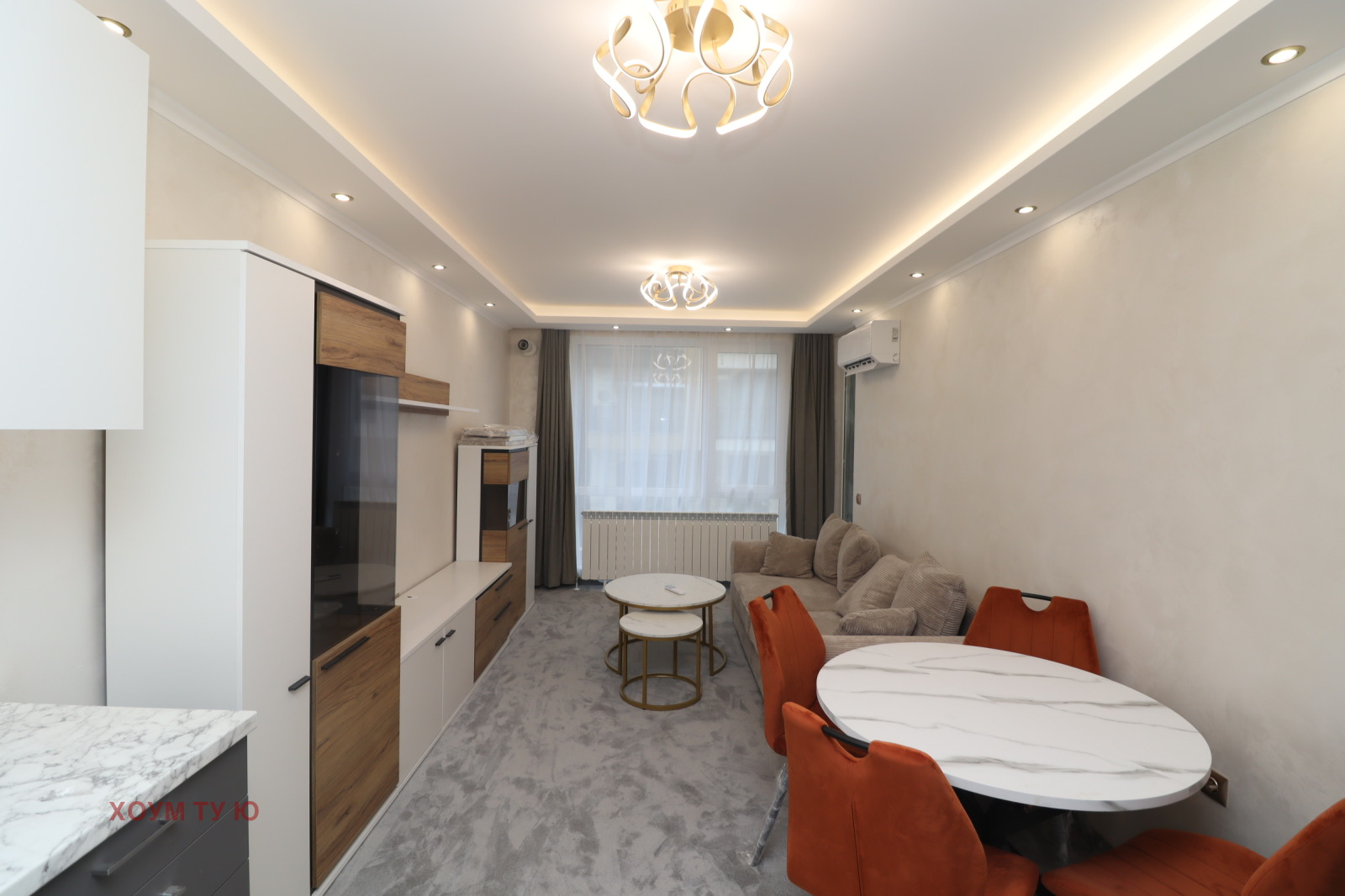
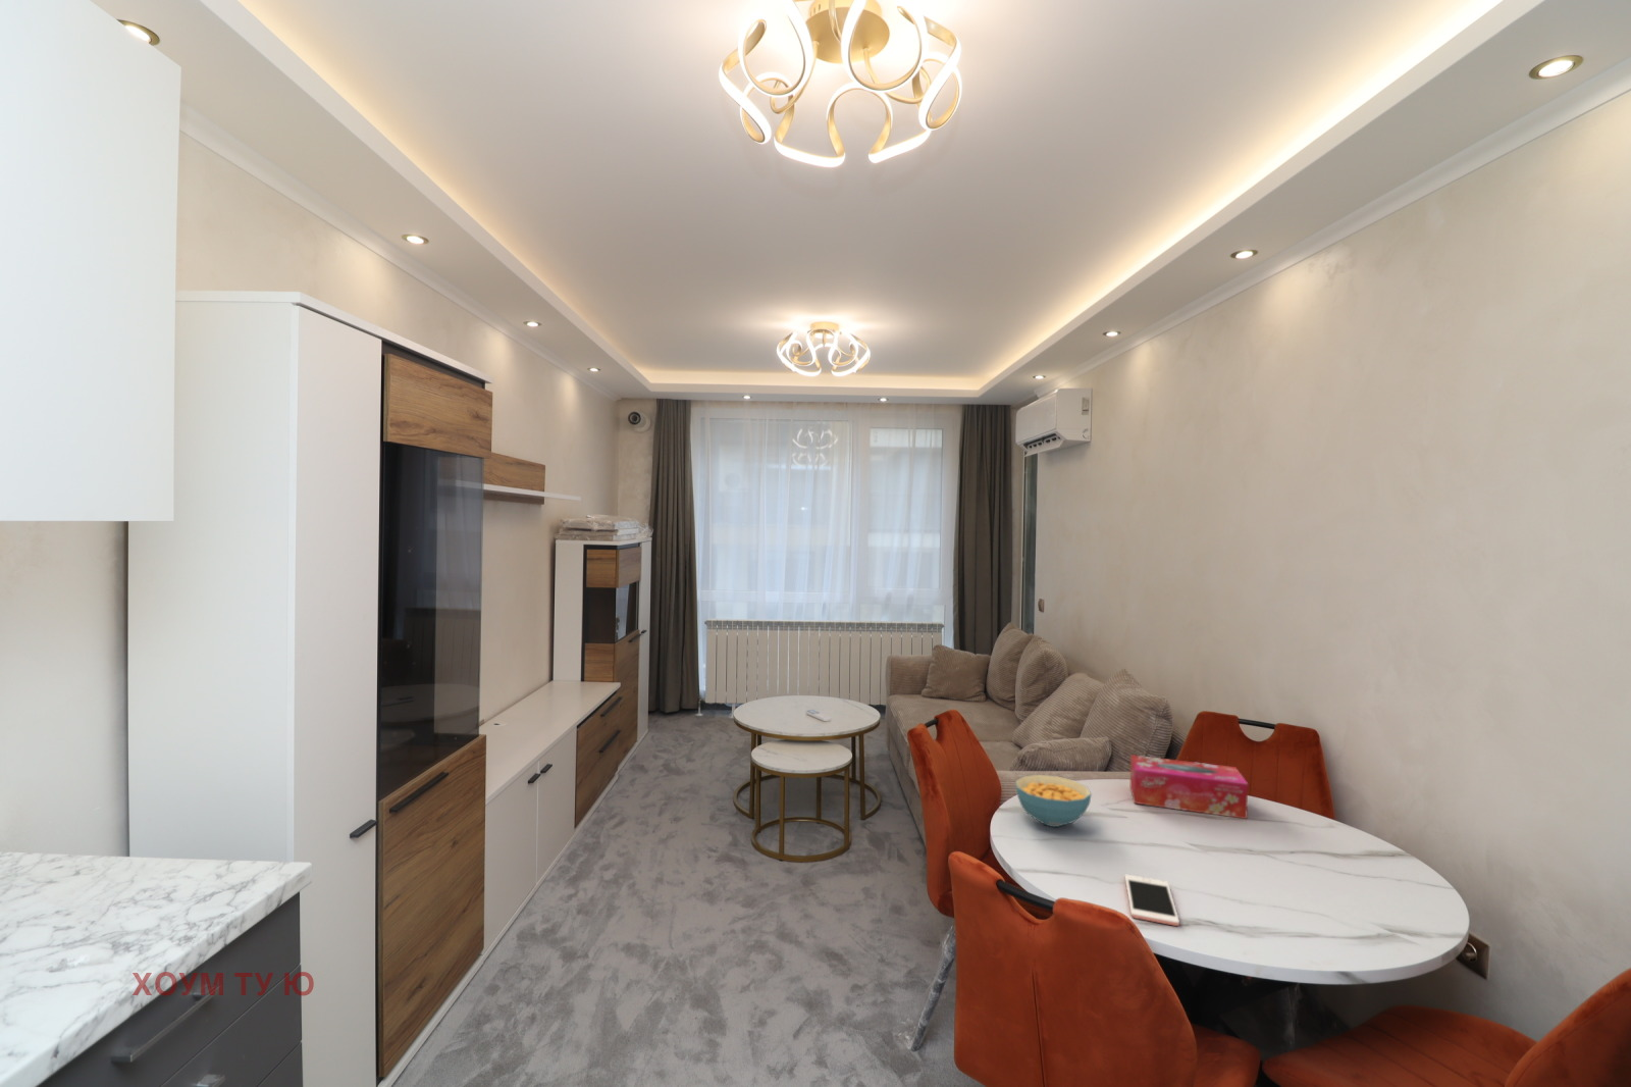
+ tissue box [1129,753,1249,820]
+ cell phone [1124,873,1180,927]
+ cereal bowl [1014,774,1093,829]
